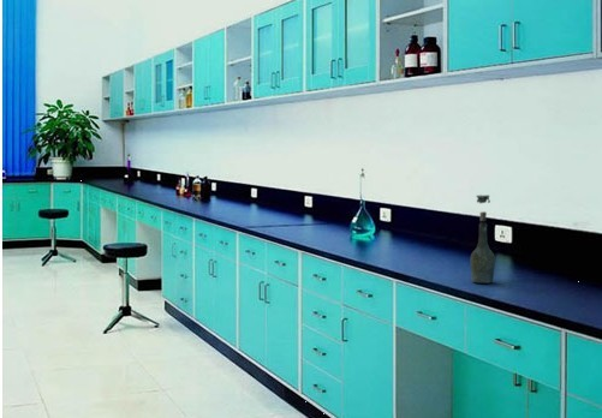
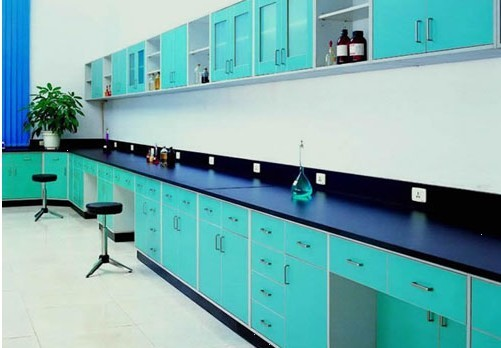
- bottle [469,193,496,285]
